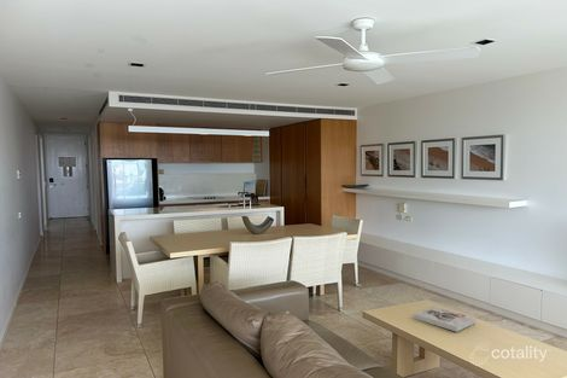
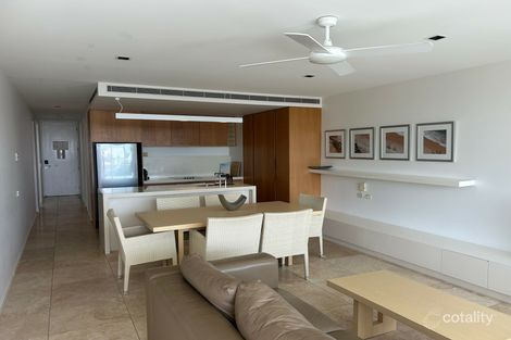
- book [414,306,477,333]
